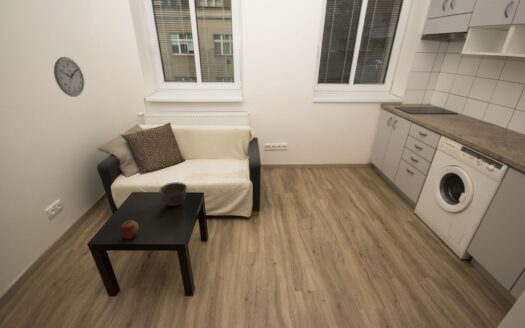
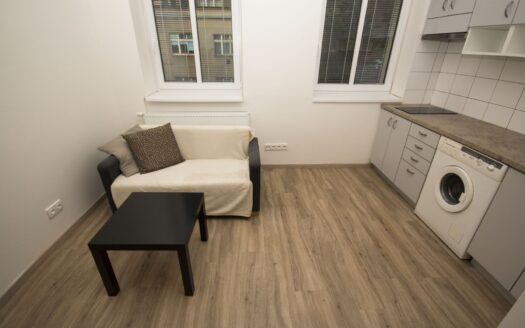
- wall clock [53,56,86,98]
- apple [119,219,140,240]
- bowl [158,181,188,207]
